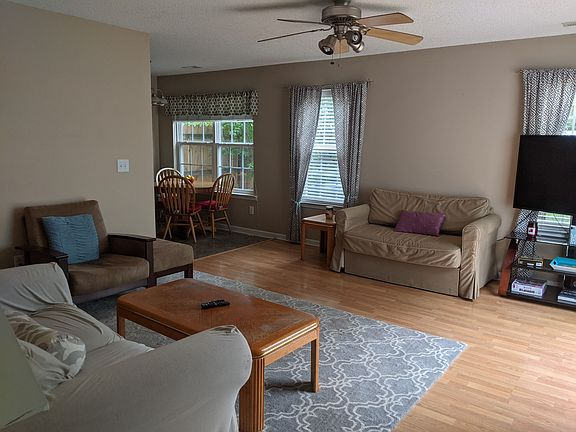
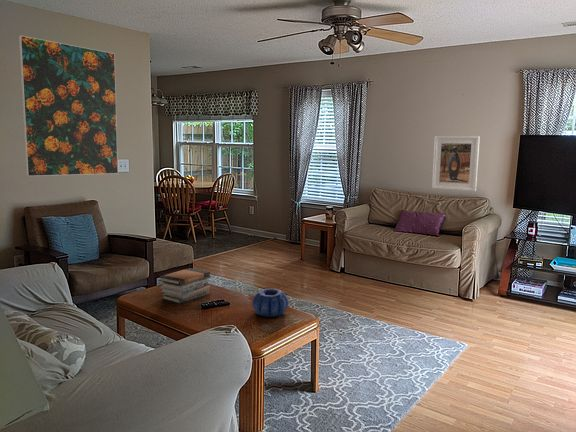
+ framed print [431,135,481,192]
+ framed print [18,35,119,177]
+ book stack [158,267,212,304]
+ decorative bowl [252,288,290,318]
